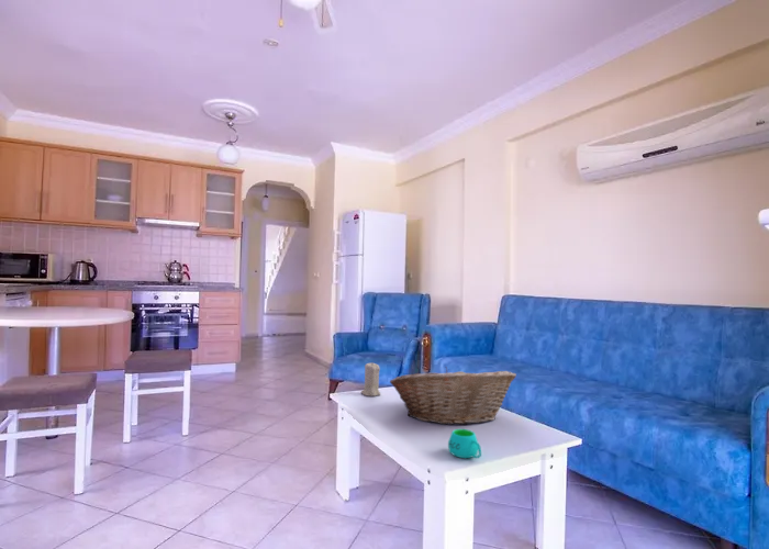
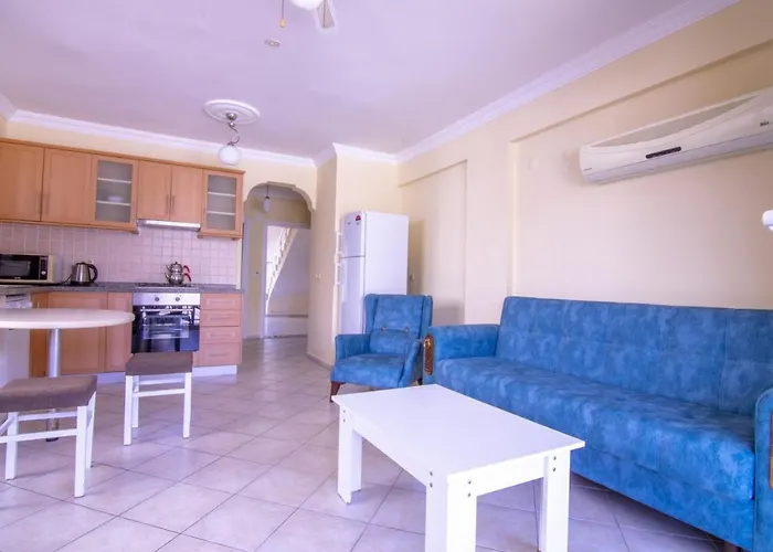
- fruit basket [389,366,517,426]
- candle [360,362,381,397]
- mug [447,428,482,459]
